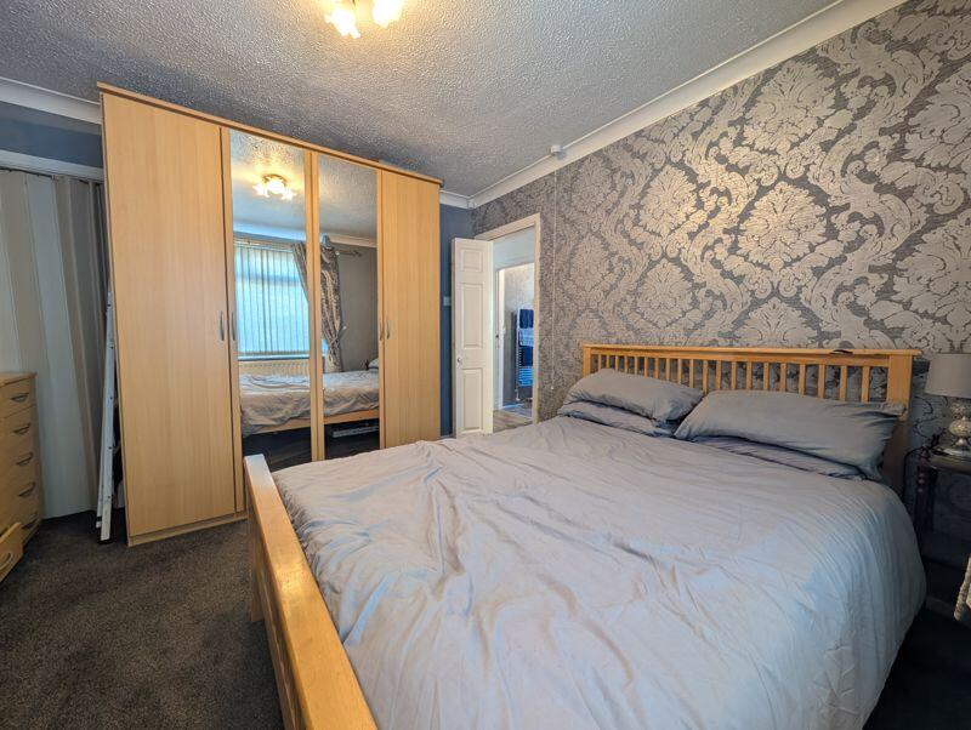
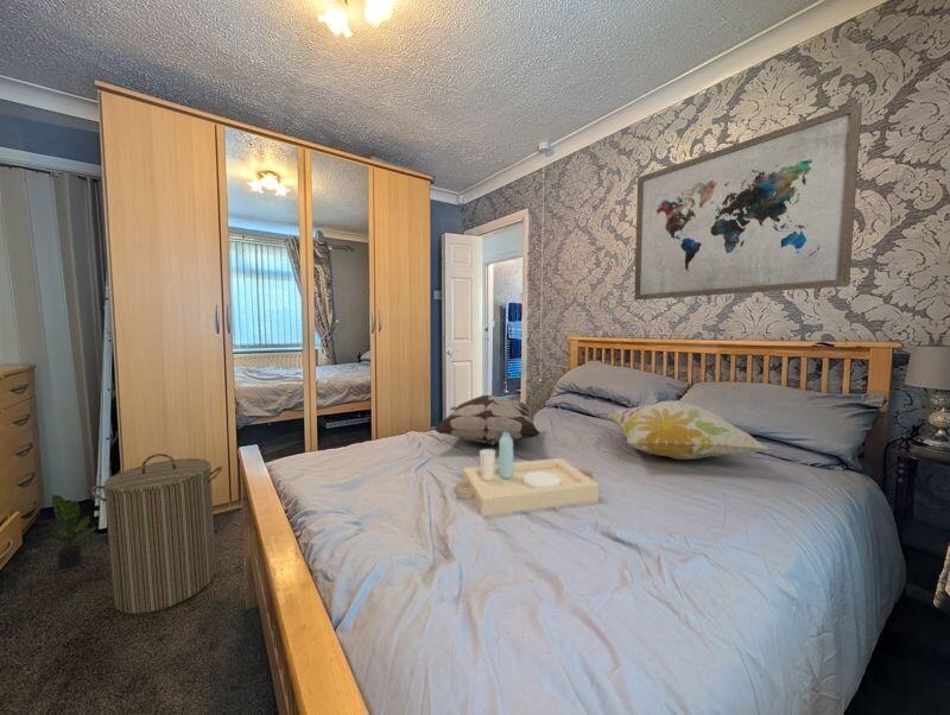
+ potted plant [43,493,100,570]
+ laundry hamper [90,453,223,615]
+ decorative pillow [431,394,542,447]
+ serving tray [454,432,600,518]
+ wall art [633,101,863,302]
+ decorative pillow [606,399,771,461]
